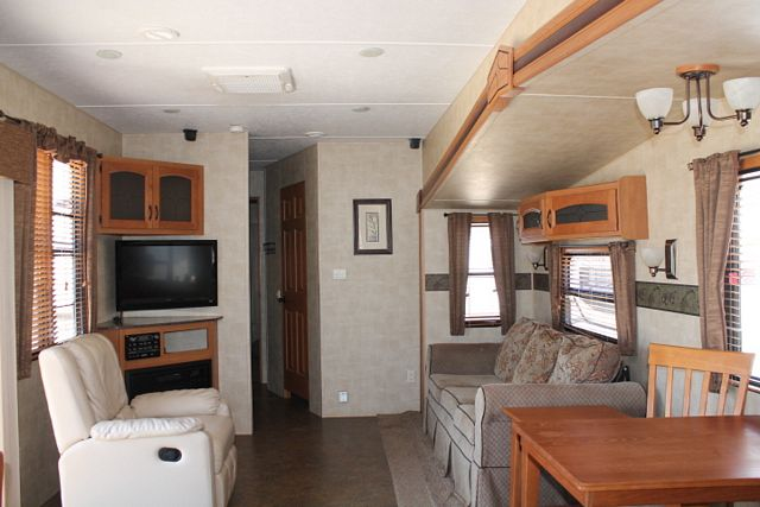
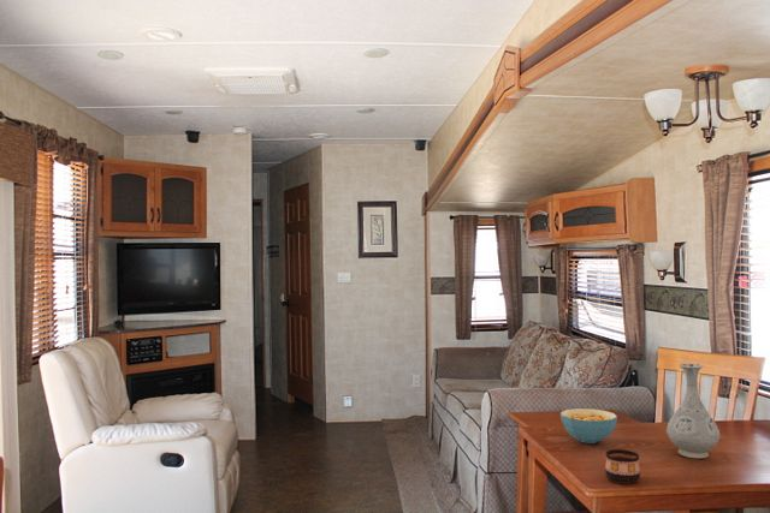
+ vase [665,363,721,459]
+ cereal bowl [559,407,618,445]
+ cup [604,448,641,485]
